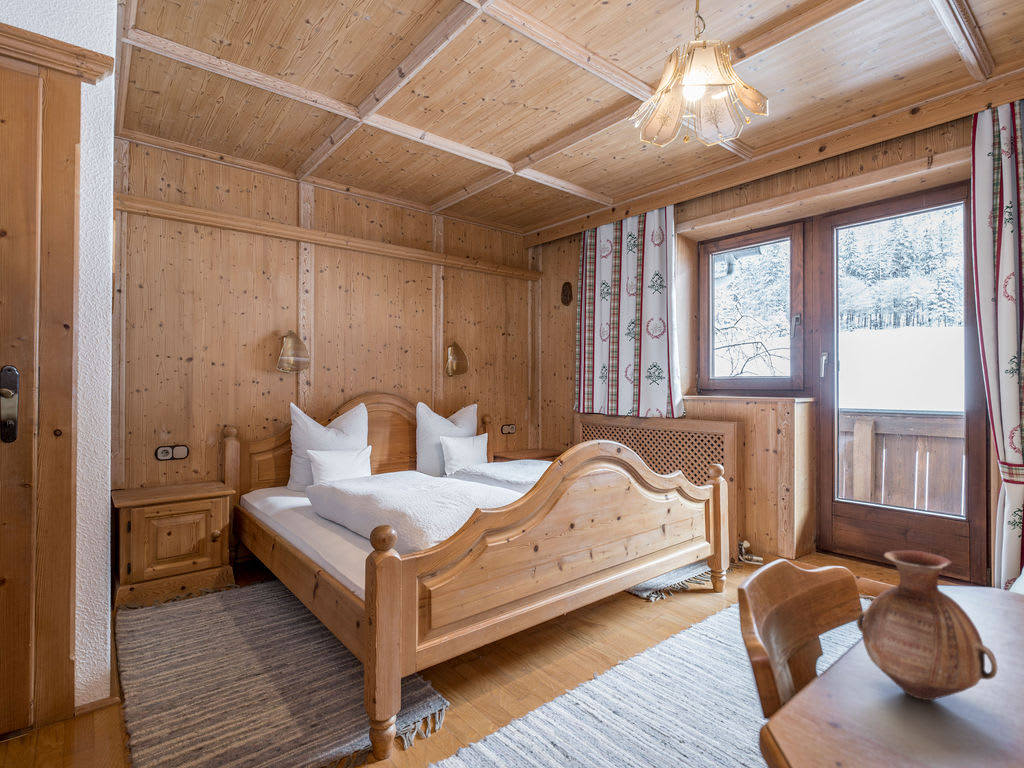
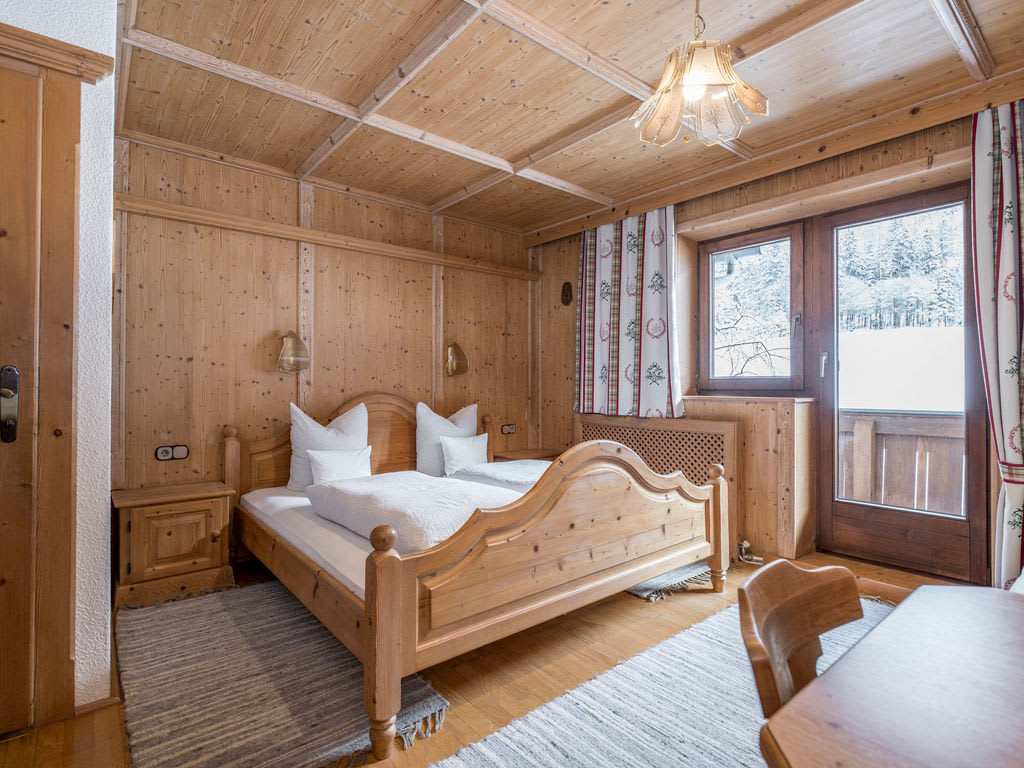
- vase [856,550,998,701]
